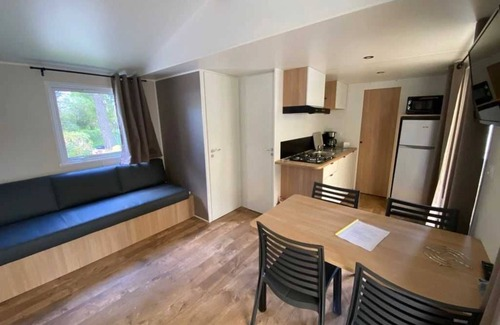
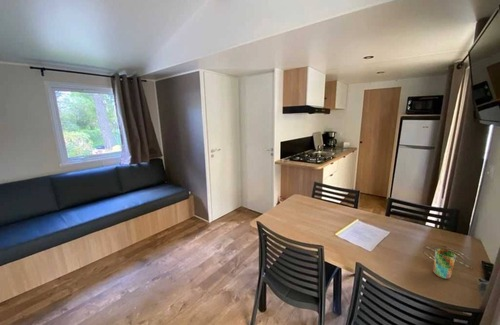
+ cup [432,248,457,280]
